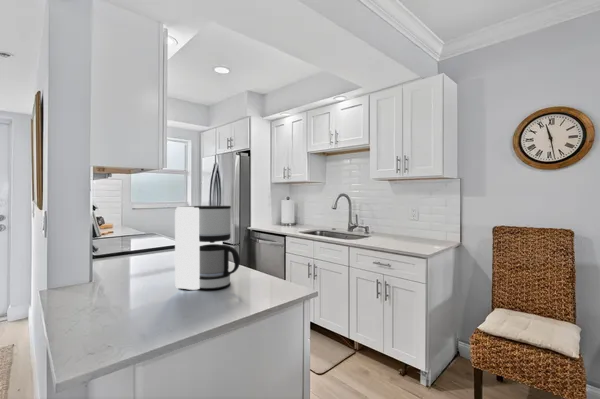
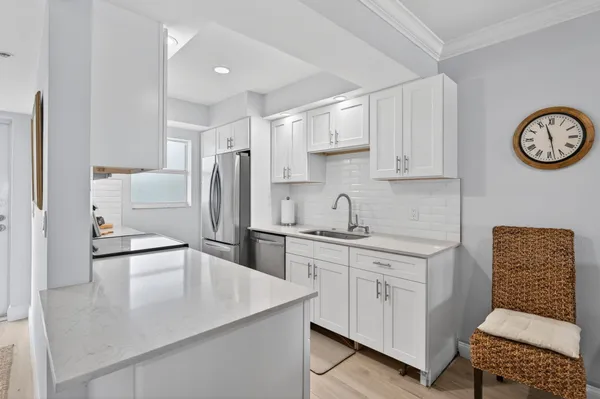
- coffee maker [174,205,241,291]
